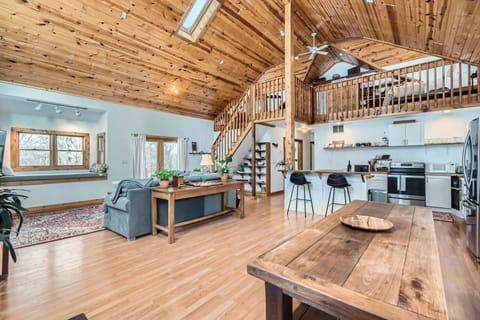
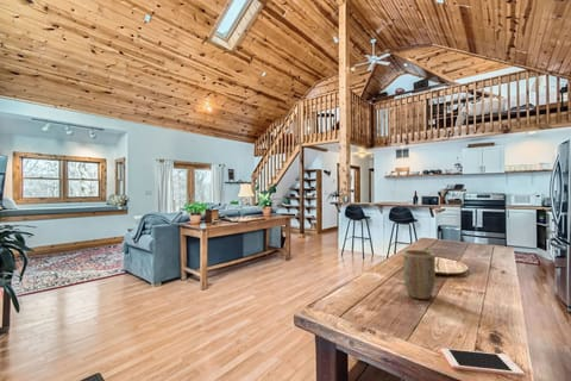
+ plant pot [402,249,437,300]
+ cell phone [440,348,526,377]
